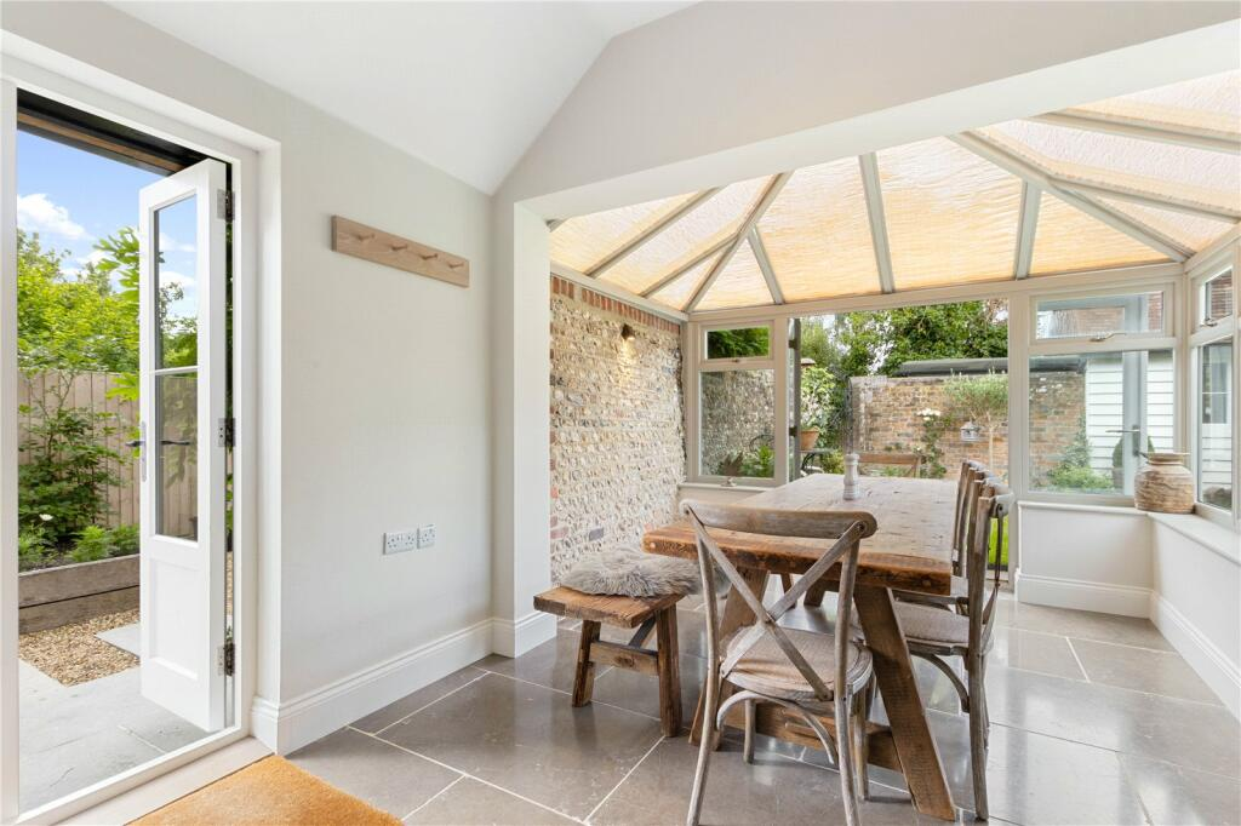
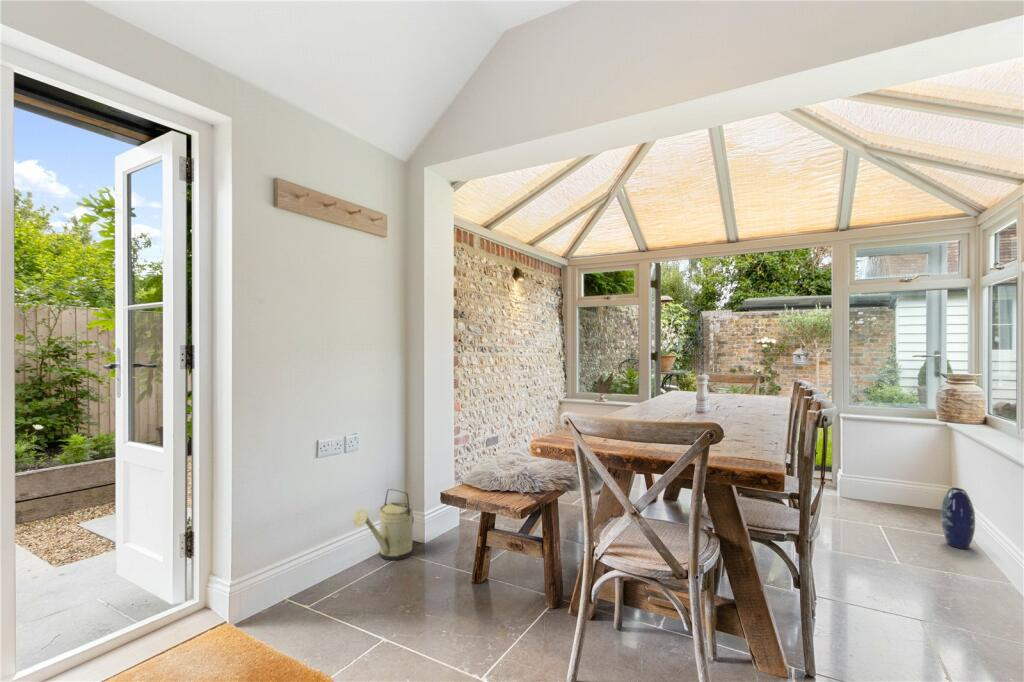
+ vase [940,487,976,550]
+ watering can [352,488,415,561]
